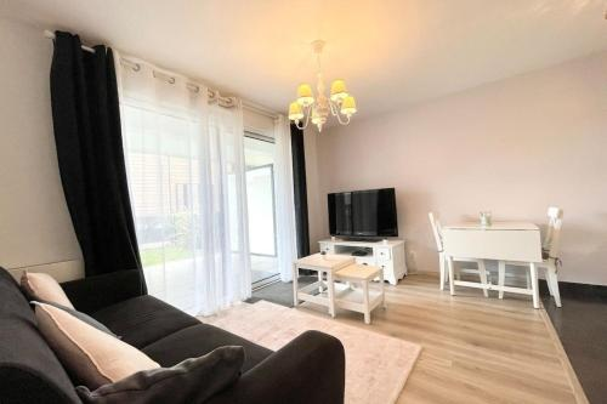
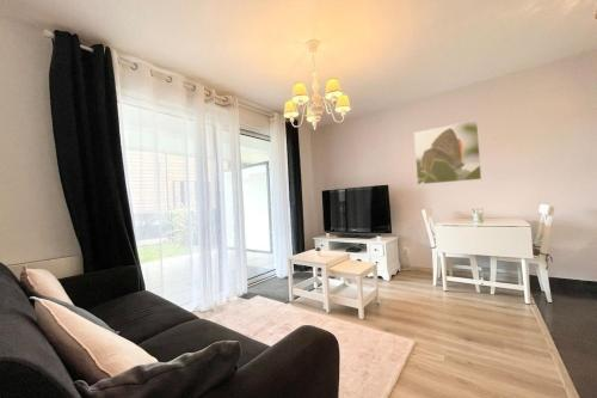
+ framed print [413,118,482,185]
